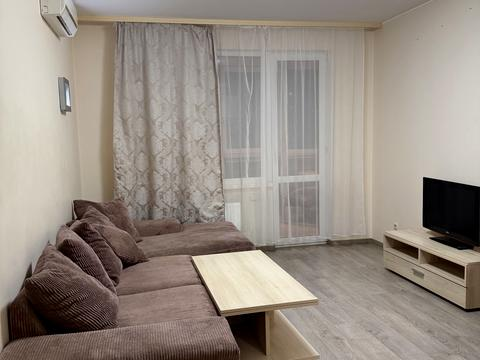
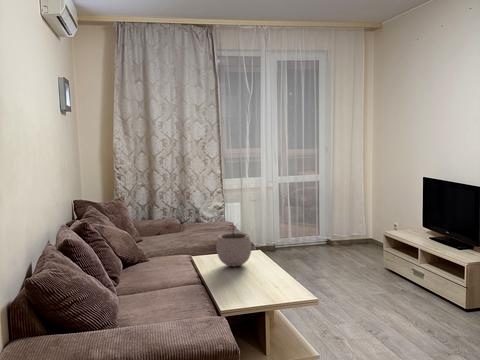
+ plant pot [215,221,252,267]
